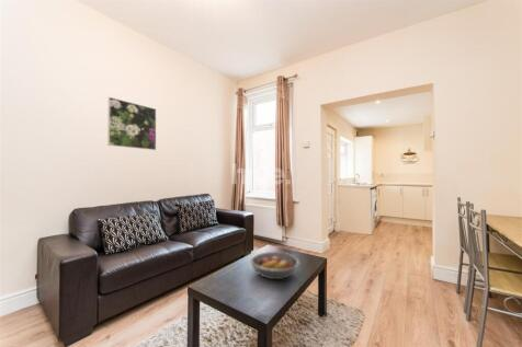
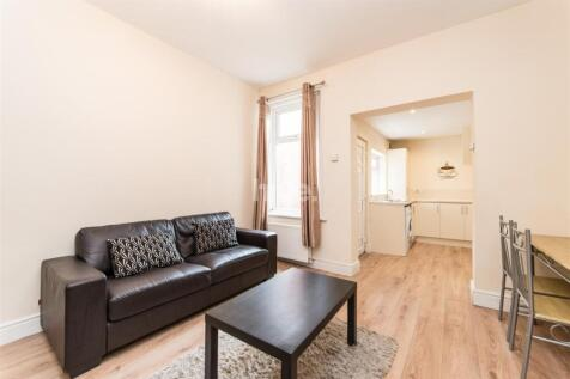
- fruit bowl [249,251,300,280]
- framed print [106,96,157,151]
